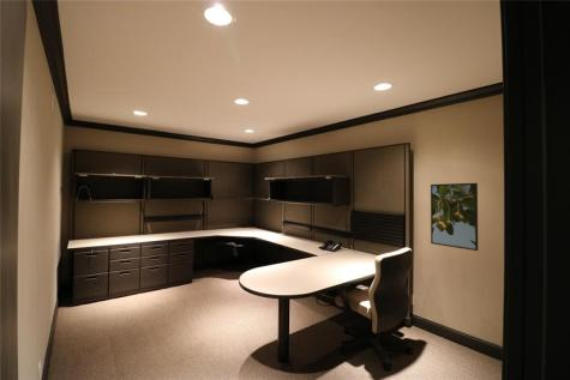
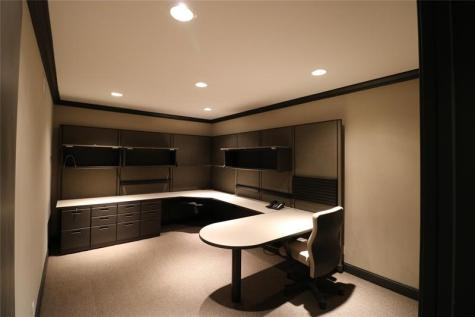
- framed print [430,182,479,252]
